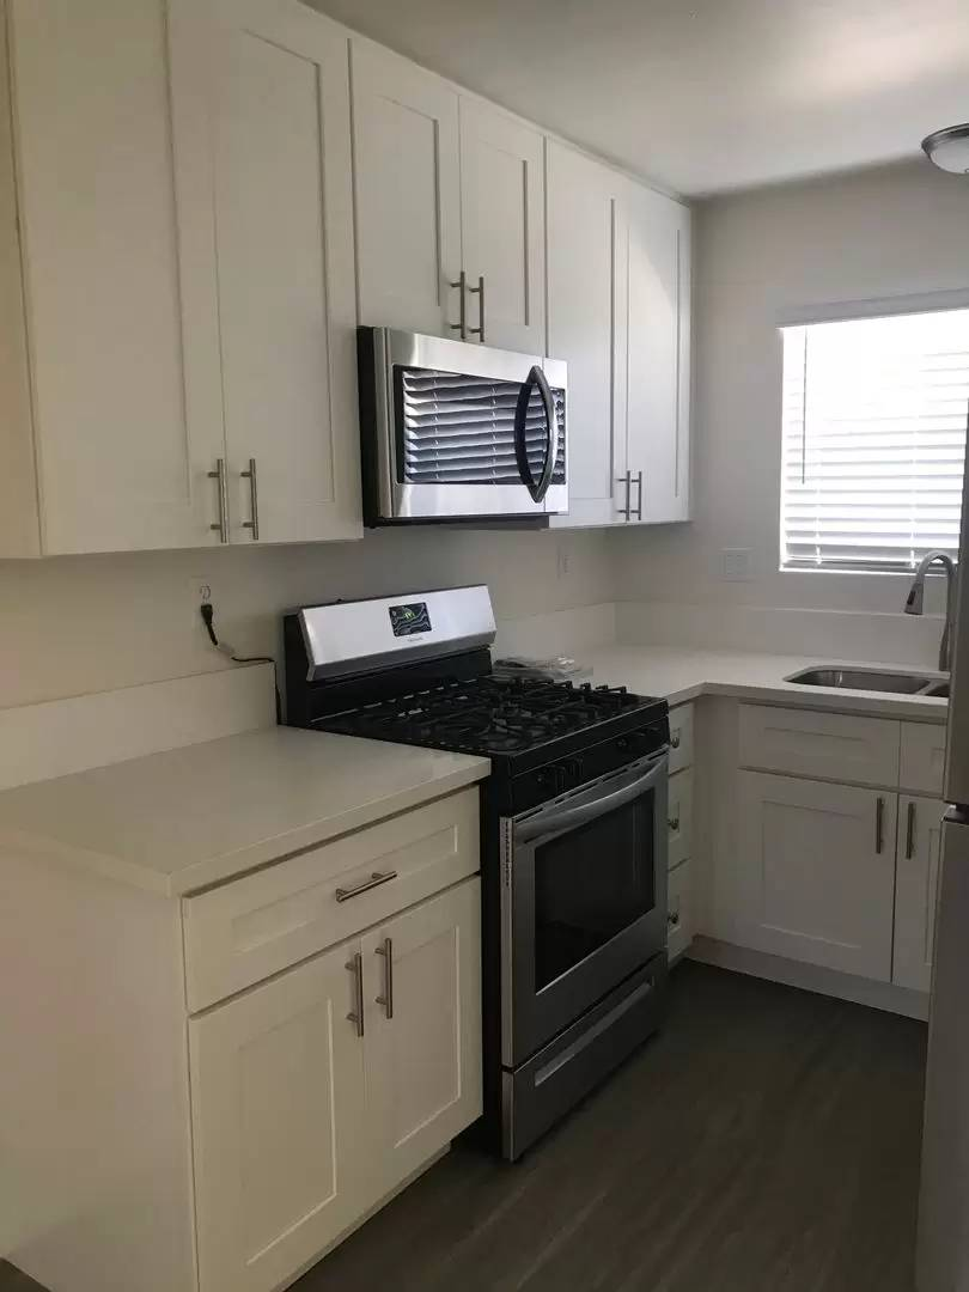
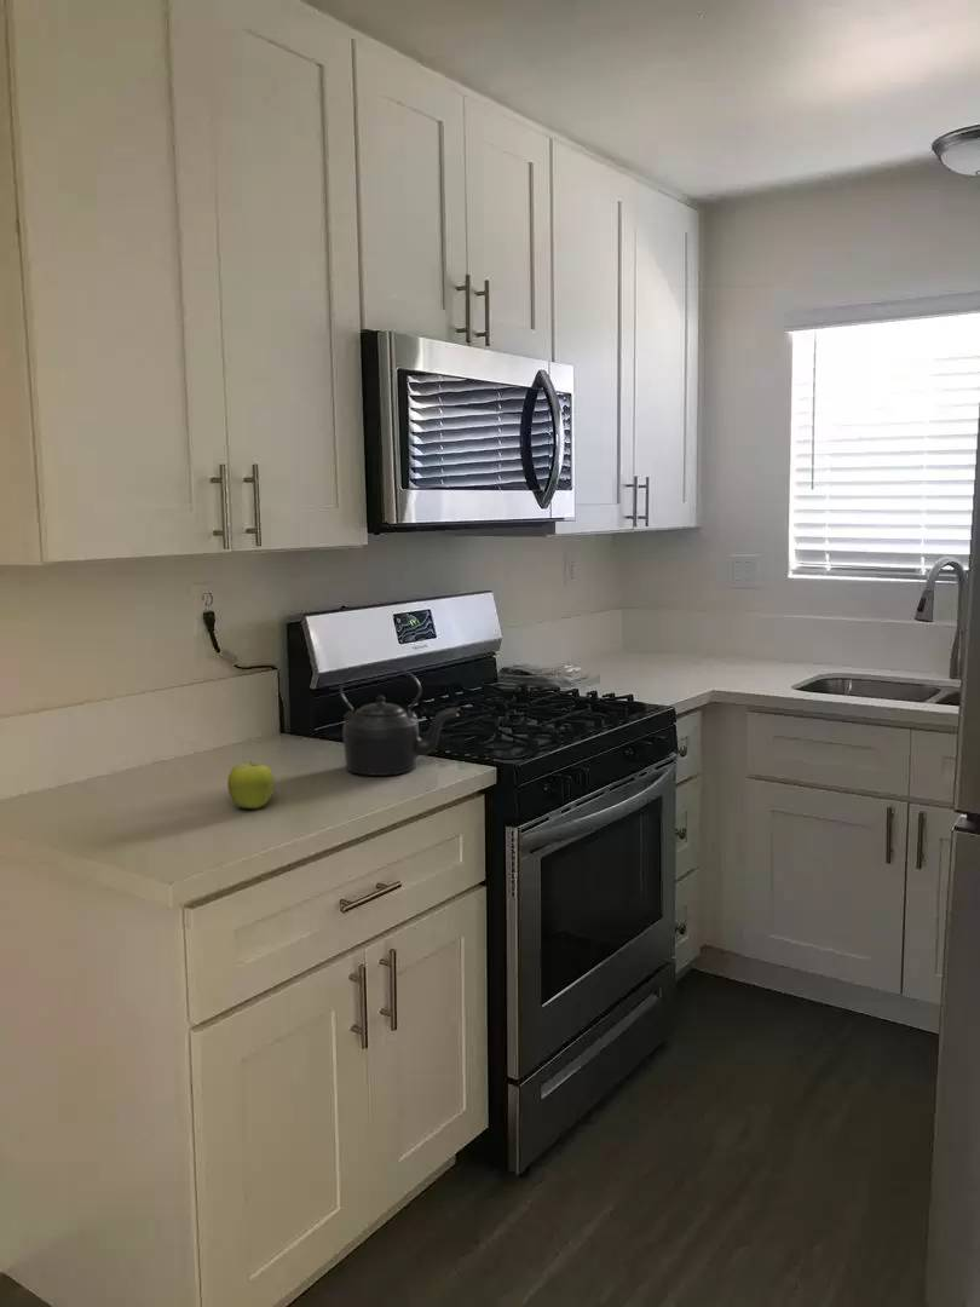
+ fruit [226,760,275,810]
+ kettle [339,664,461,777]
